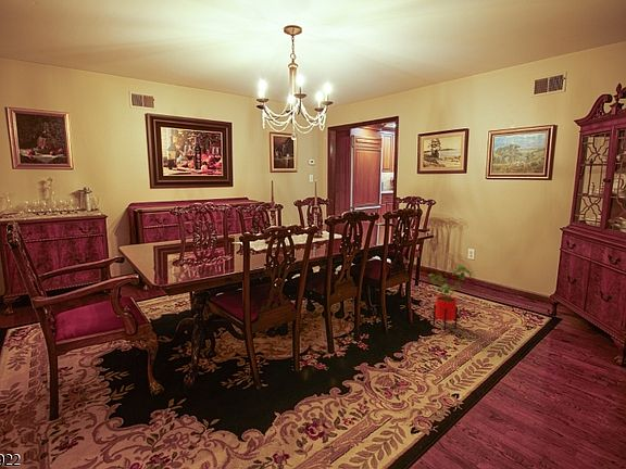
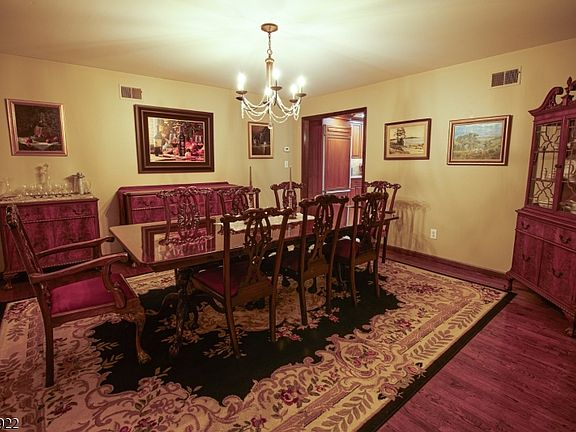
- house plant [427,264,473,332]
